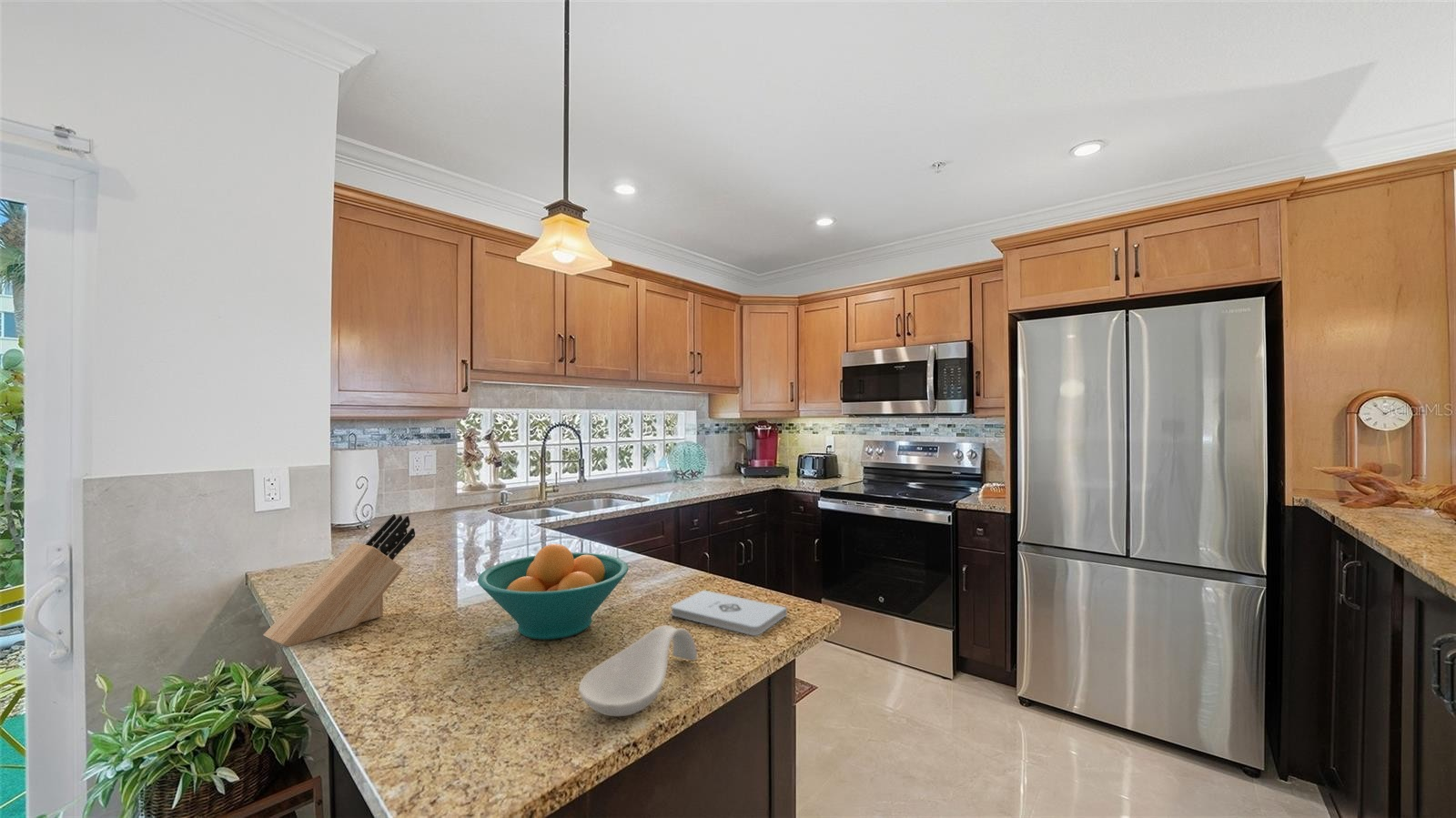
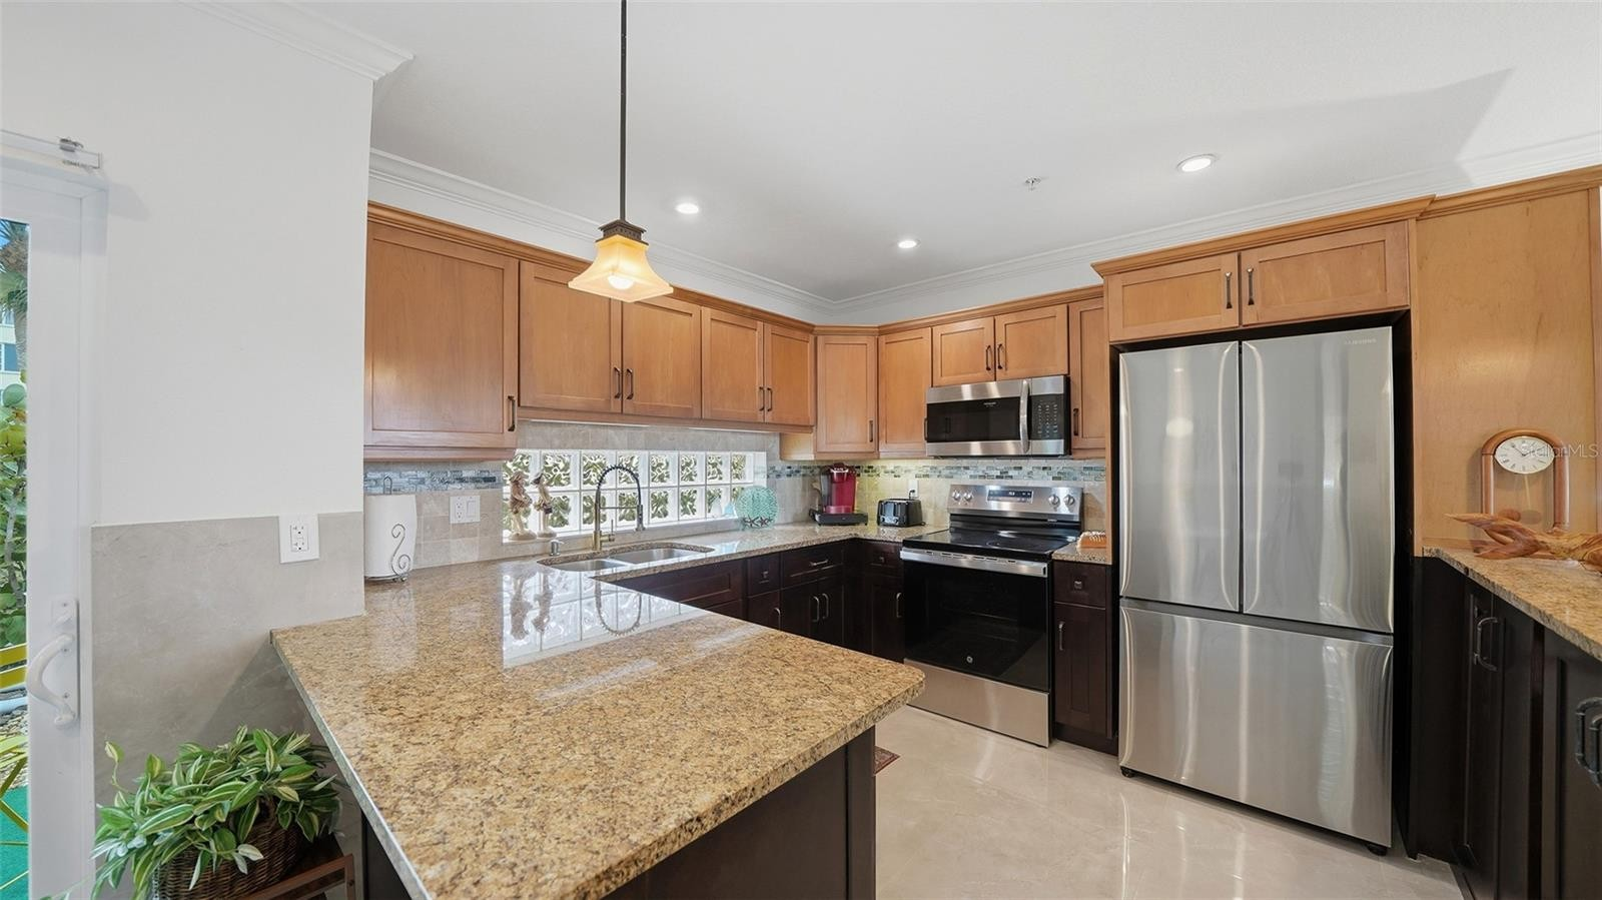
- fruit bowl [477,543,630,641]
- spoon rest [578,624,698,717]
- knife block [263,513,416,648]
- notepad [671,590,788,636]
